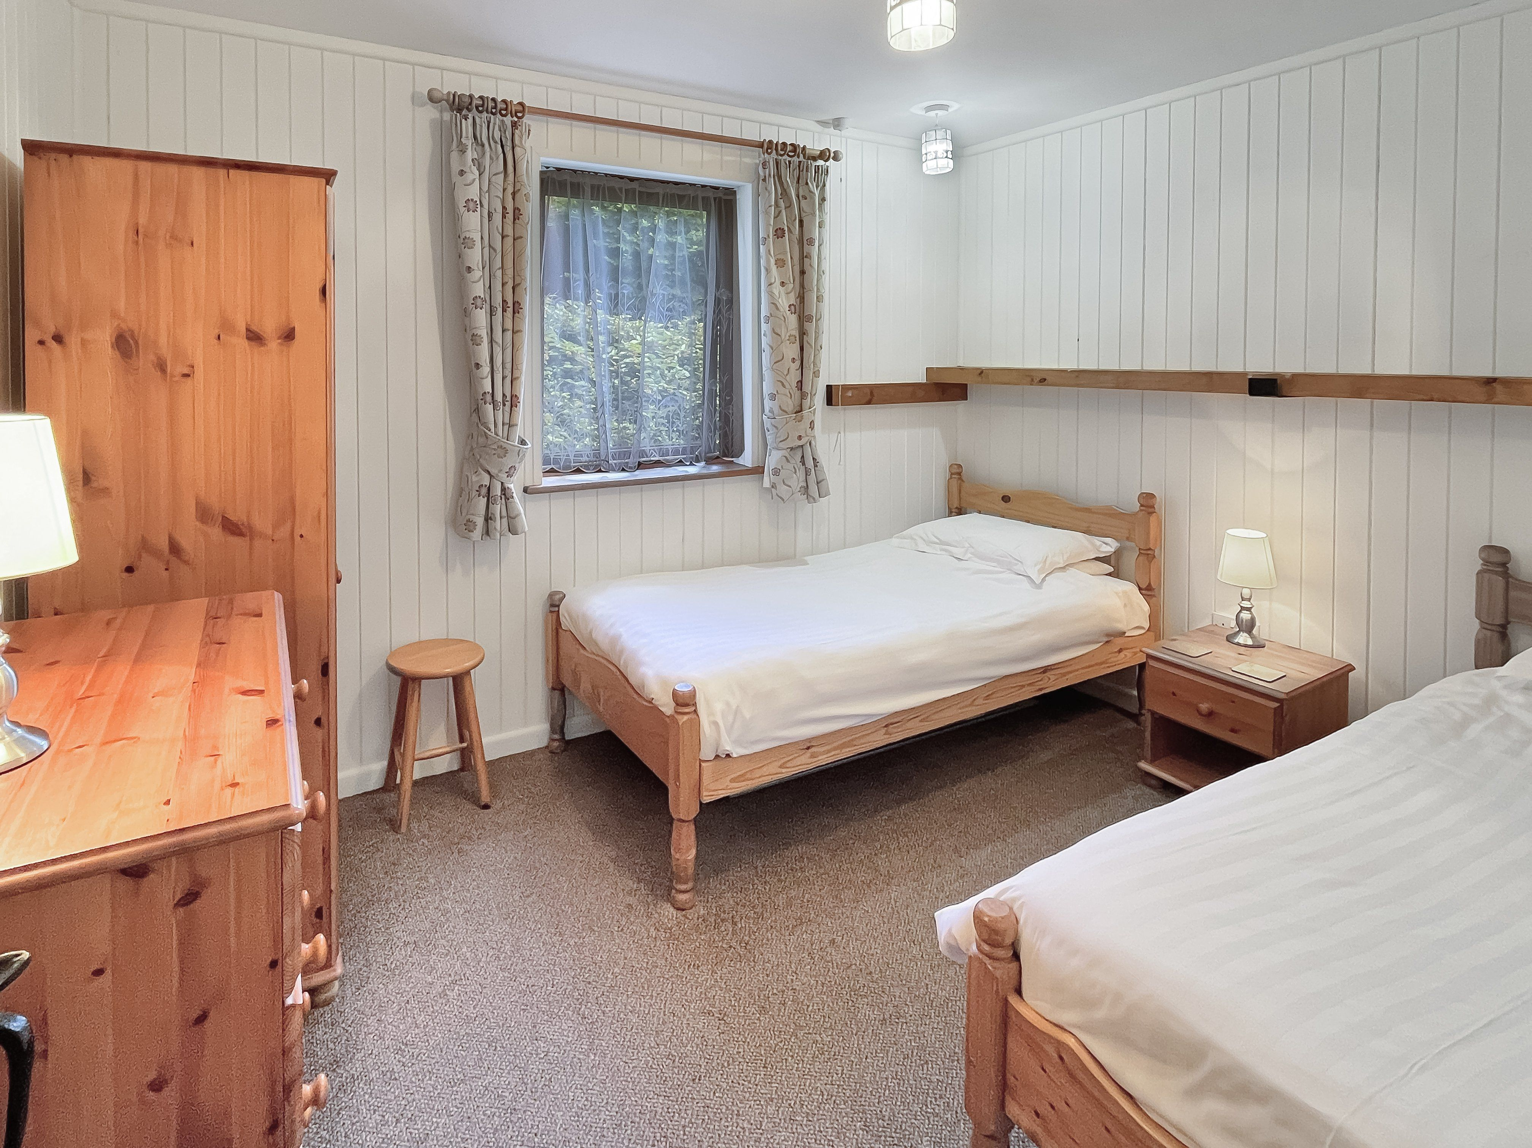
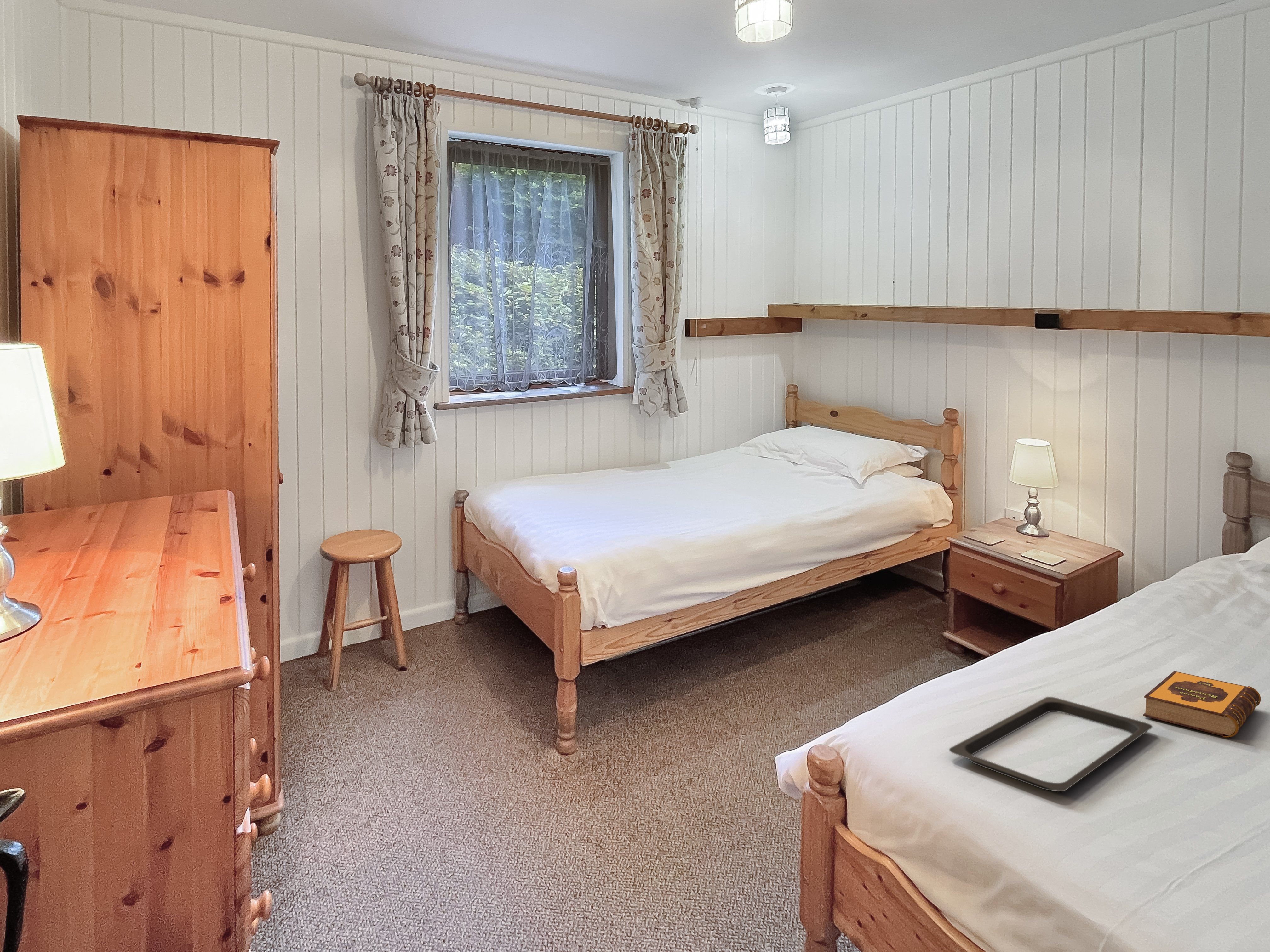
+ serving tray [949,696,1153,792]
+ hardback book [1143,671,1261,738]
